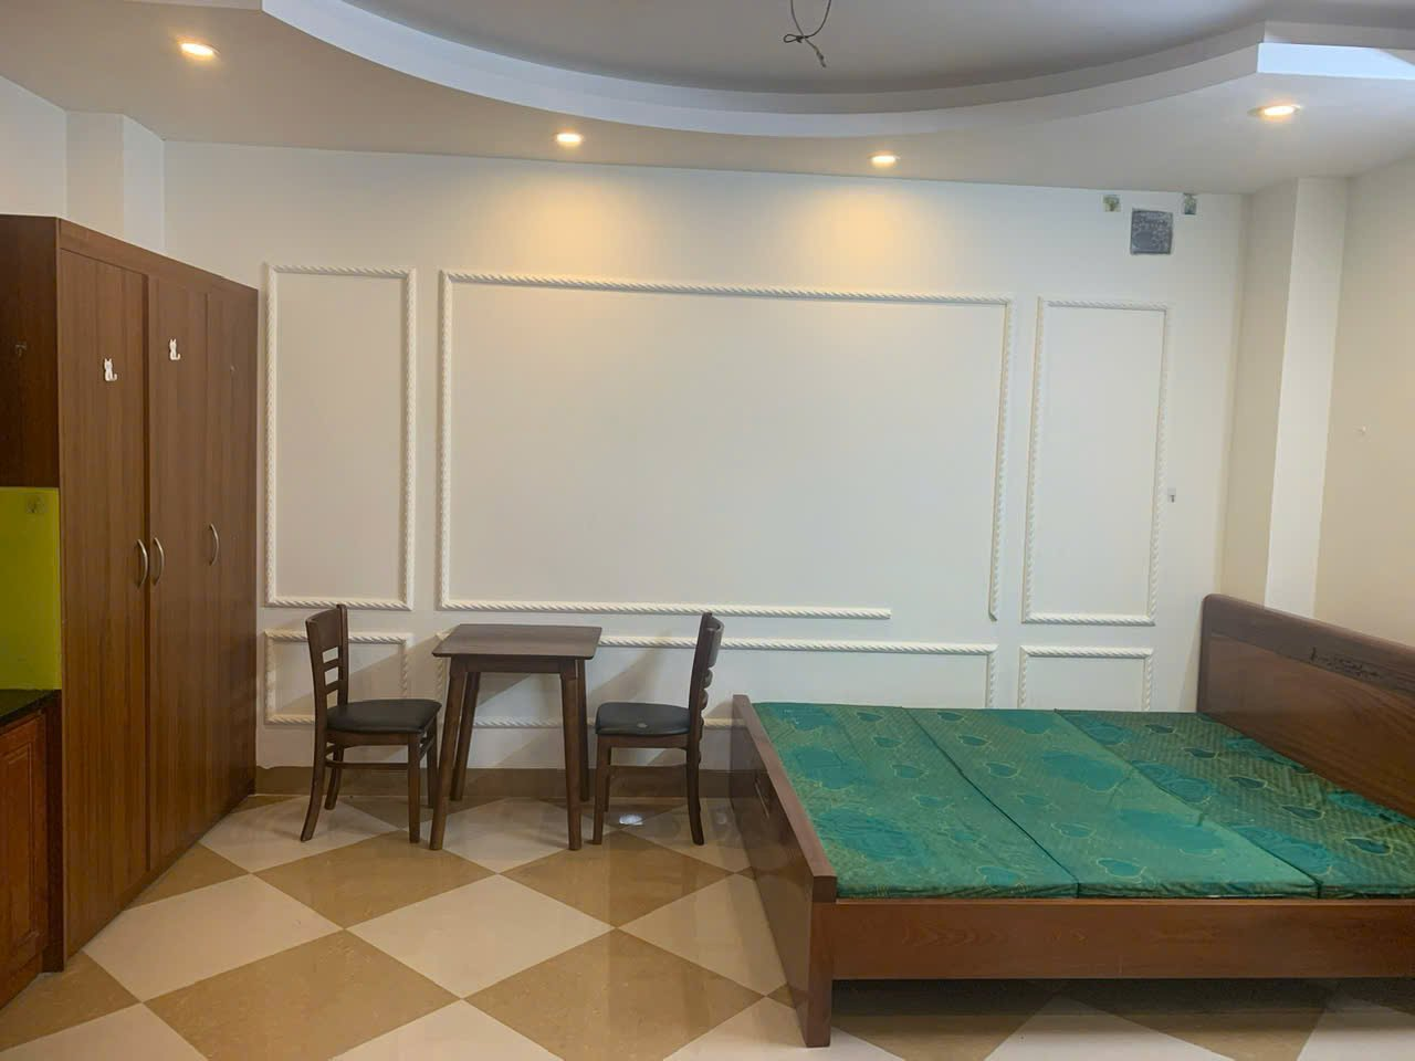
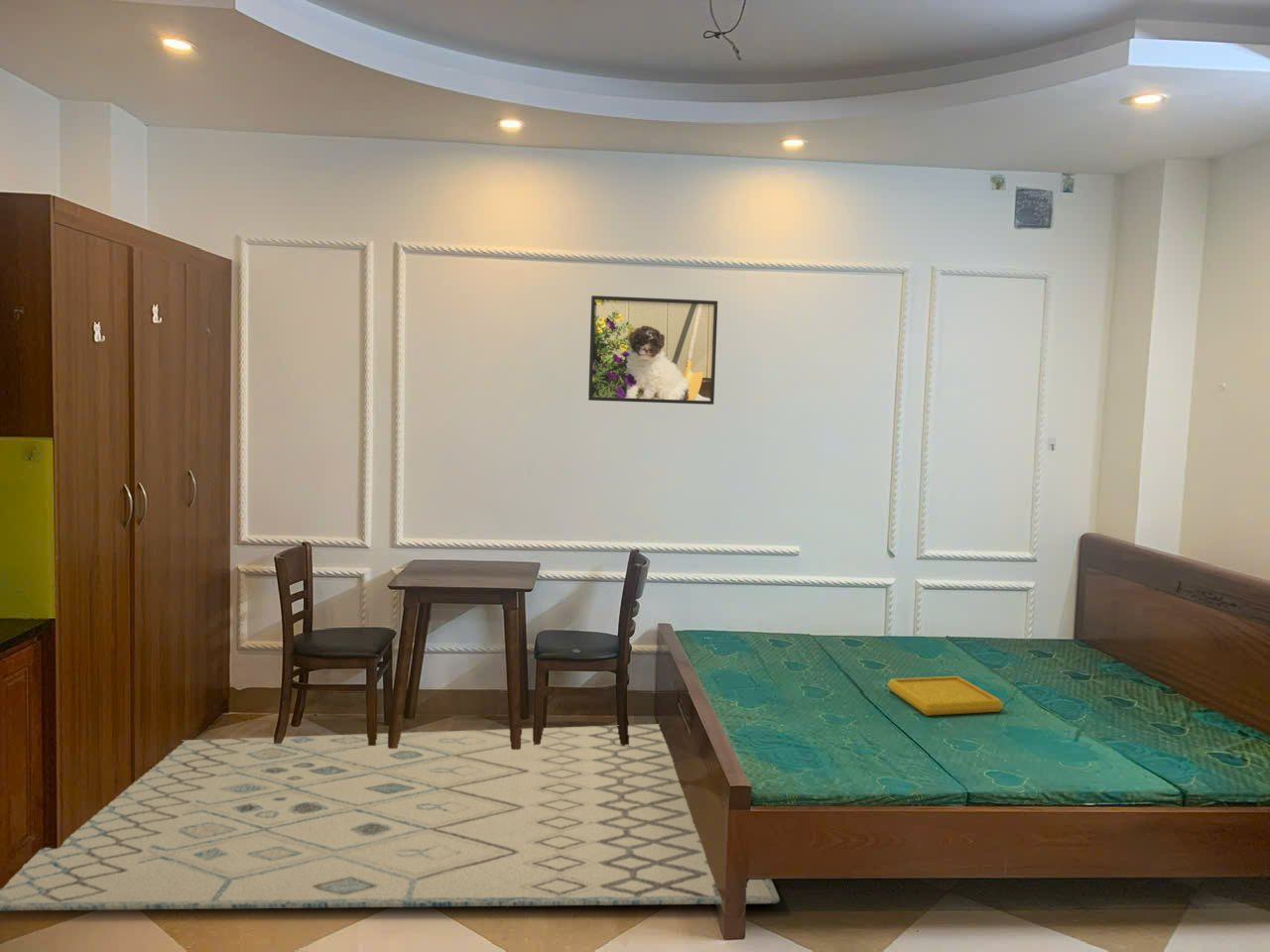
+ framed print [587,295,718,406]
+ serving tray [886,675,1004,717]
+ rug [0,723,781,911]
